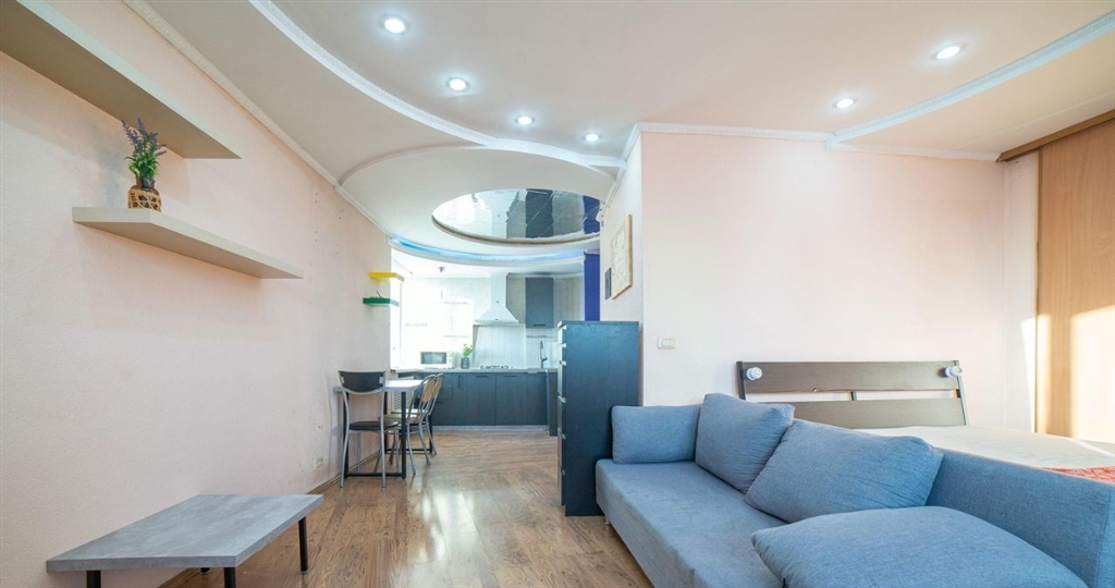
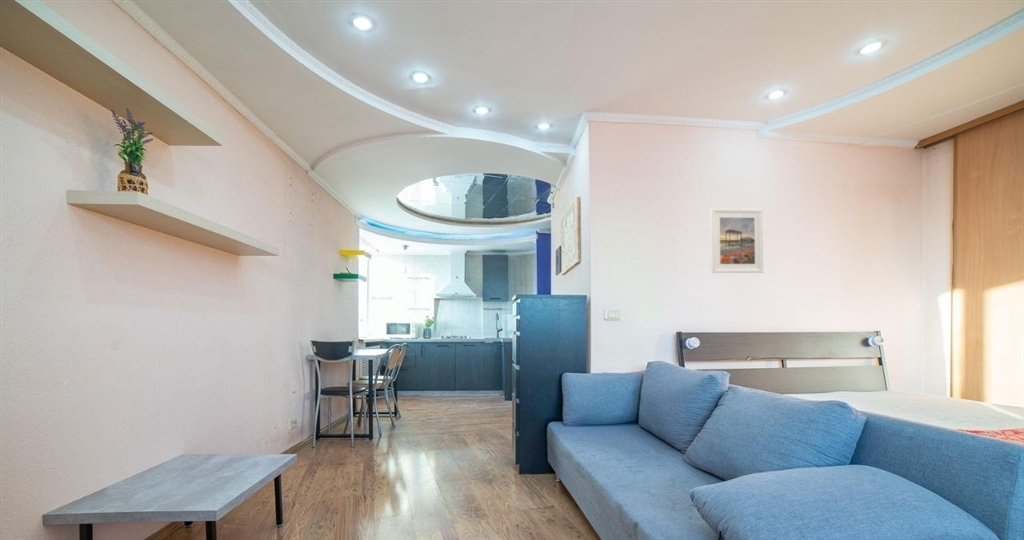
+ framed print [709,207,765,274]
